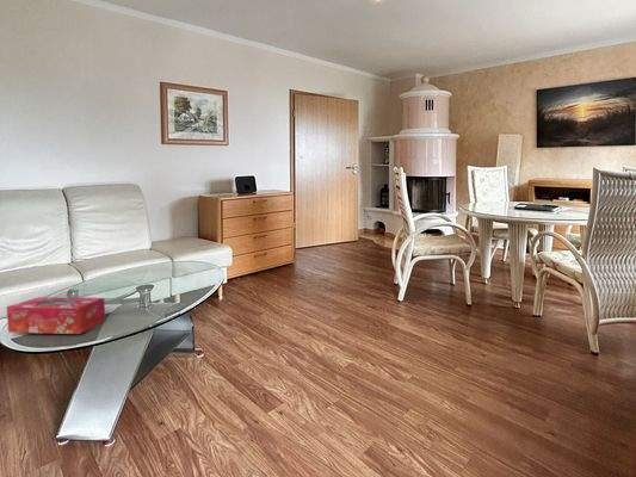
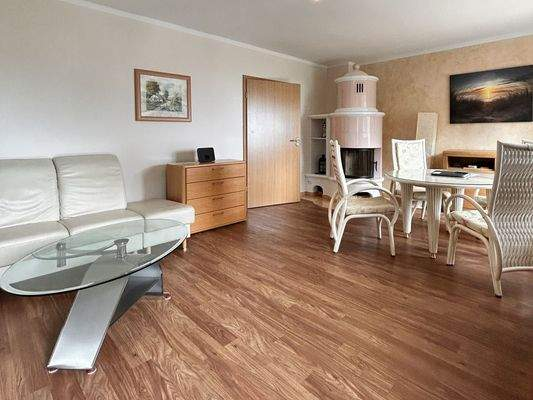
- tissue box [6,296,106,335]
